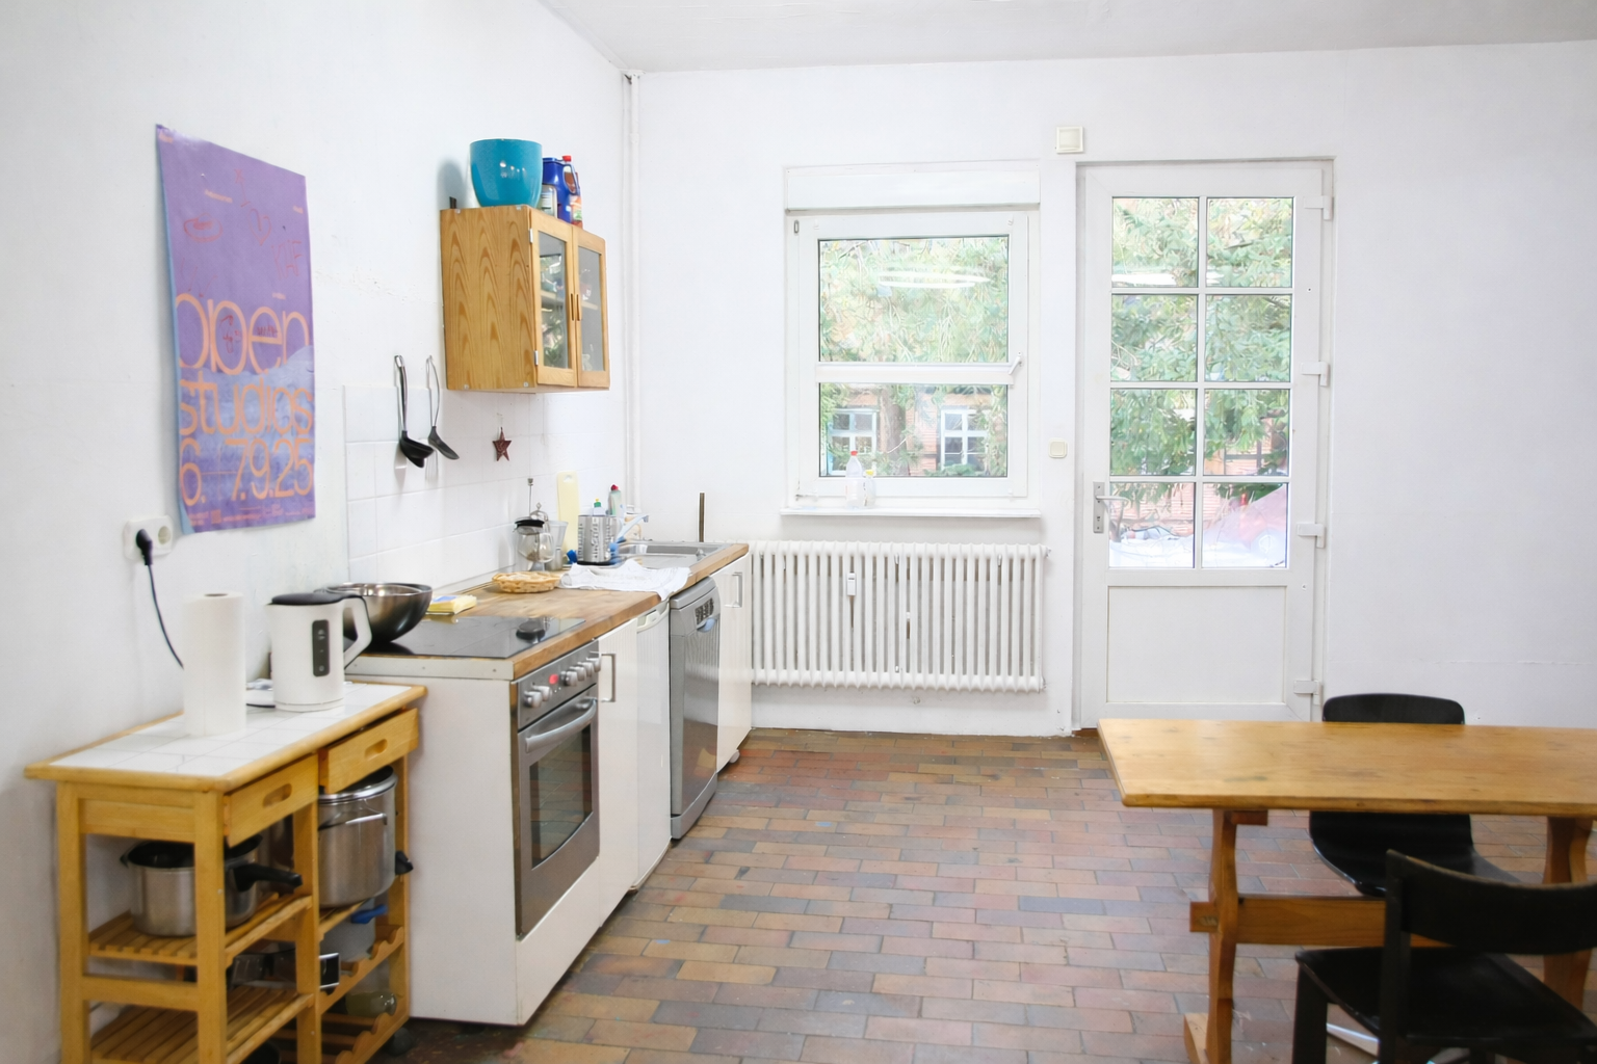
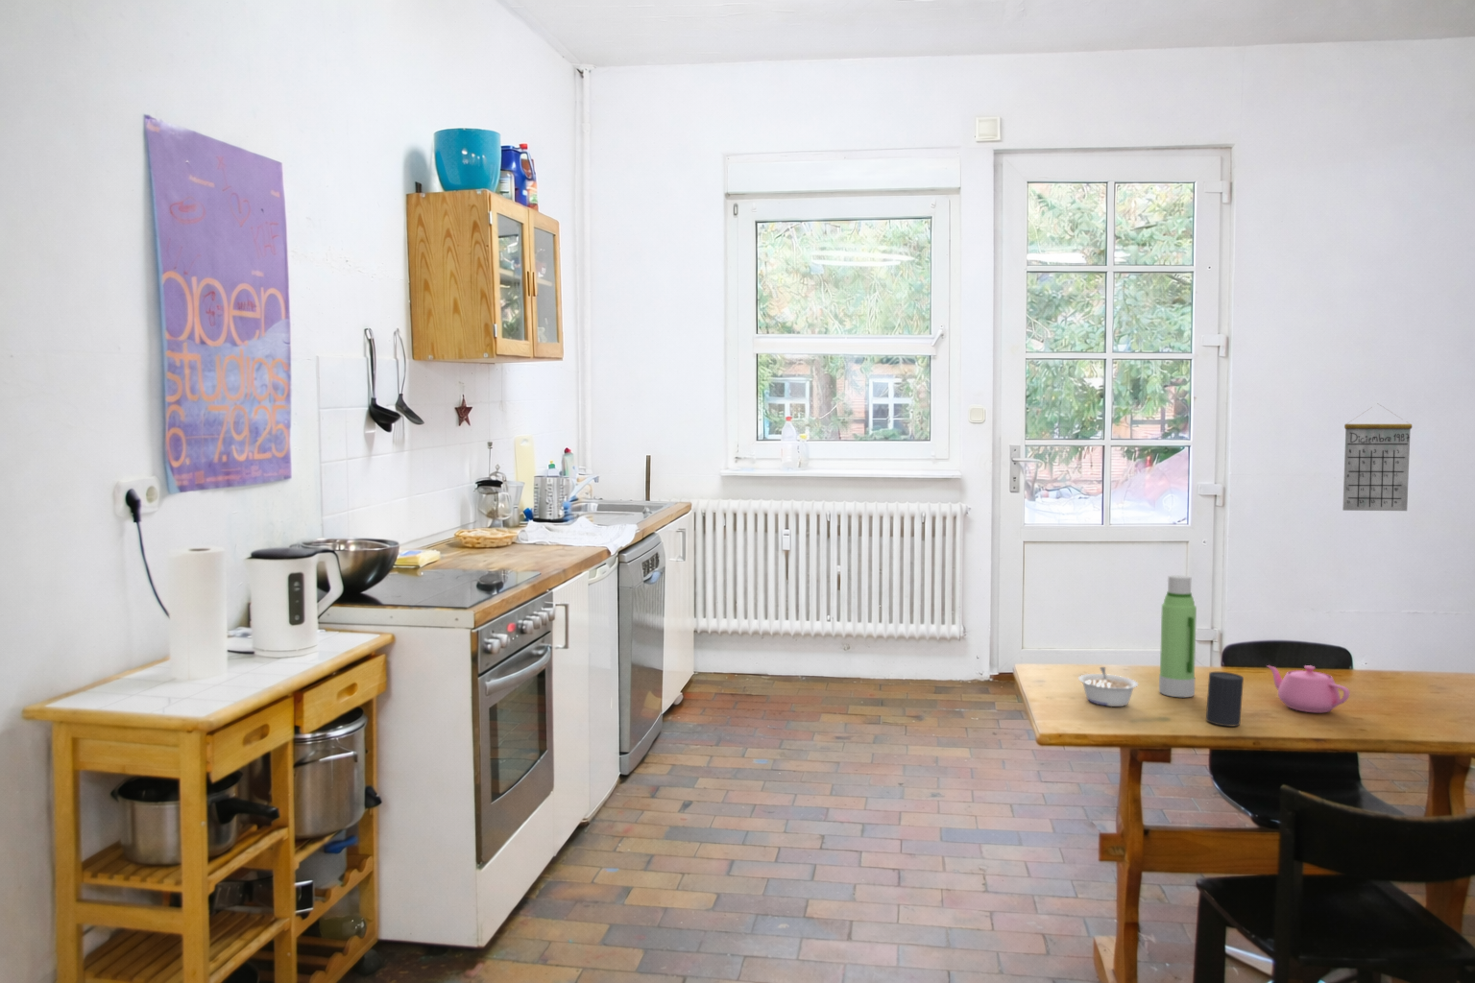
+ legume [1078,666,1139,708]
+ cup [1205,671,1245,726]
+ calendar [1341,403,1414,511]
+ teapot [1265,665,1350,713]
+ water bottle [1158,574,1197,698]
